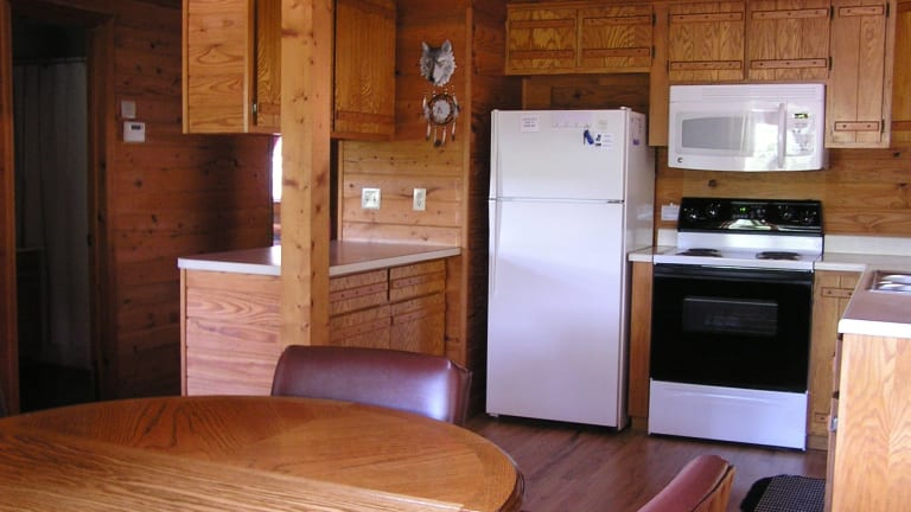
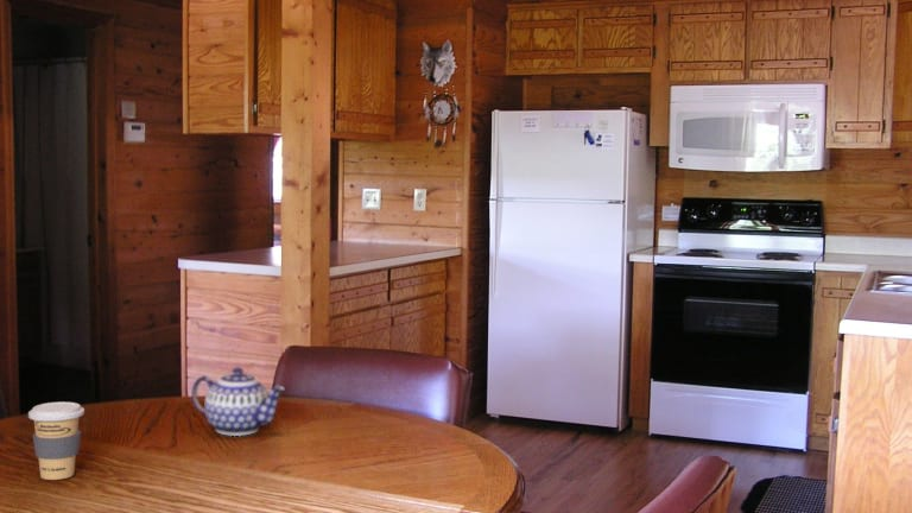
+ teapot [190,366,286,437]
+ coffee cup [27,401,86,481]
